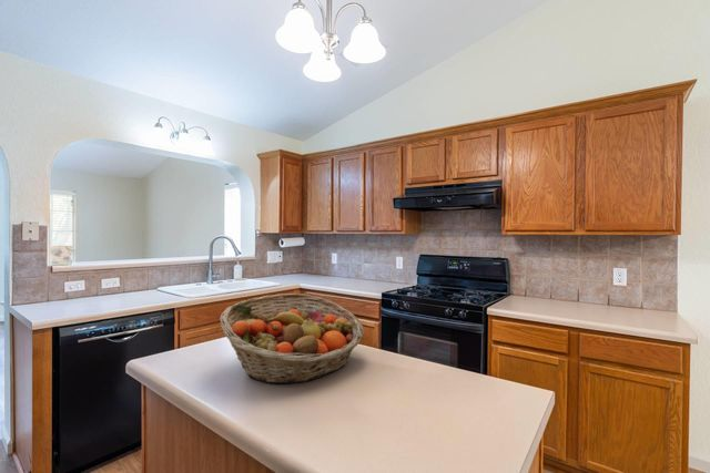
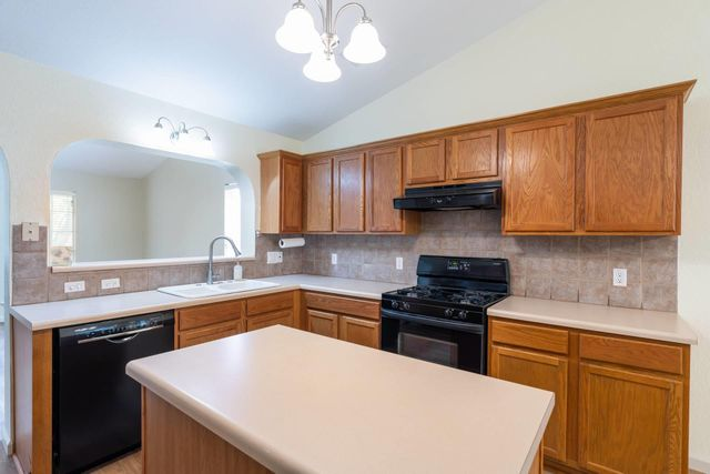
- fruit basket [219,292,365,384]
